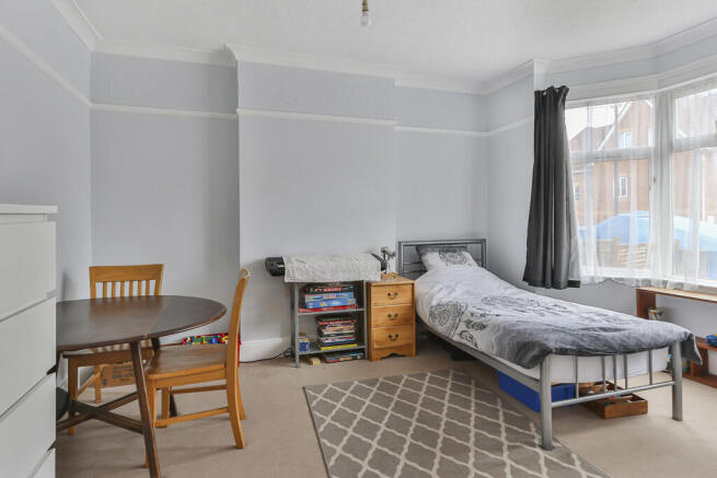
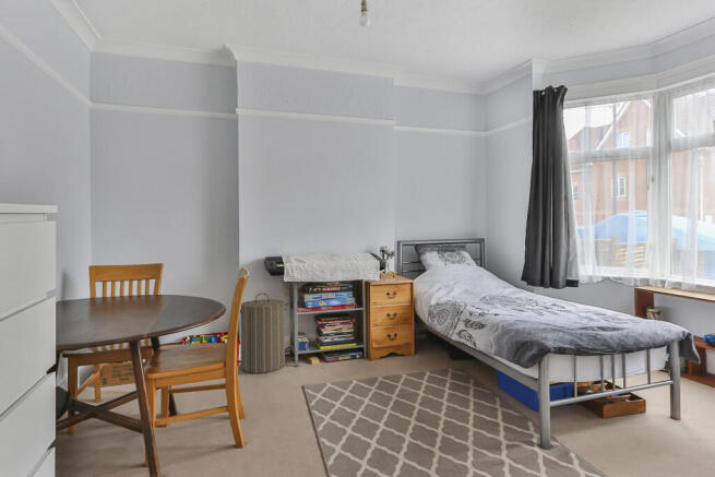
+ laundry hamper [239,291,290,374]
